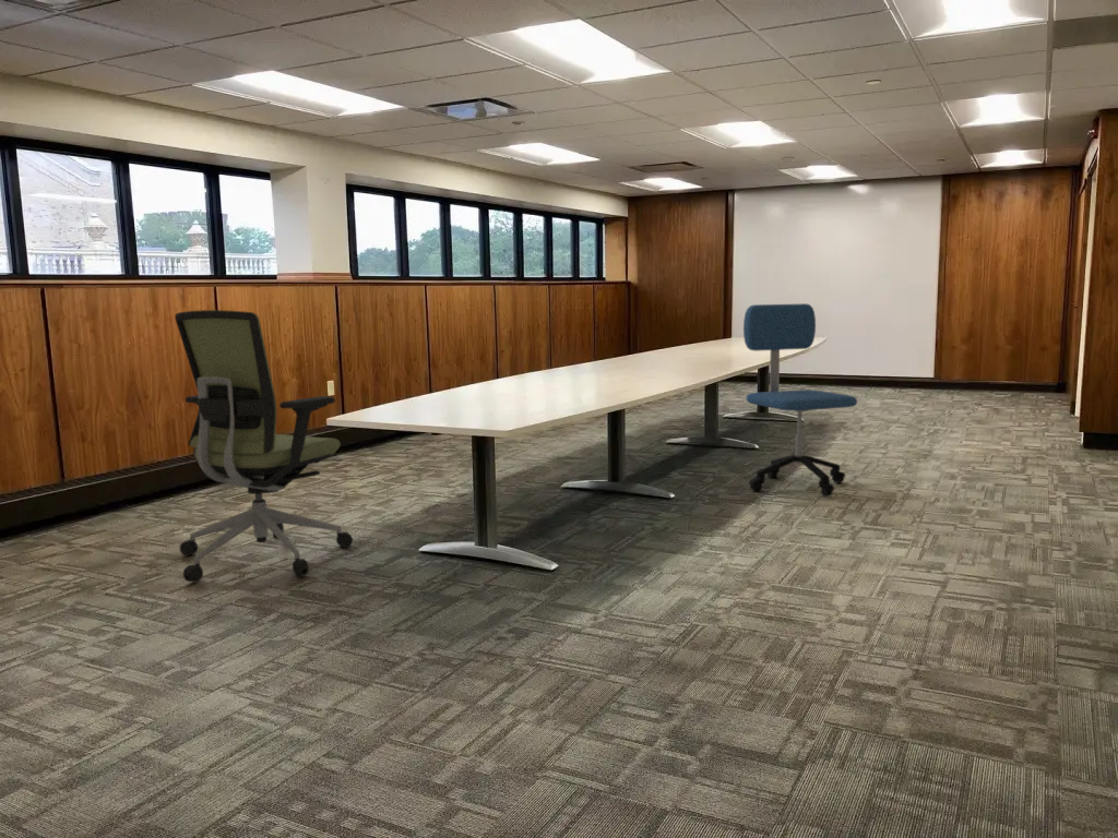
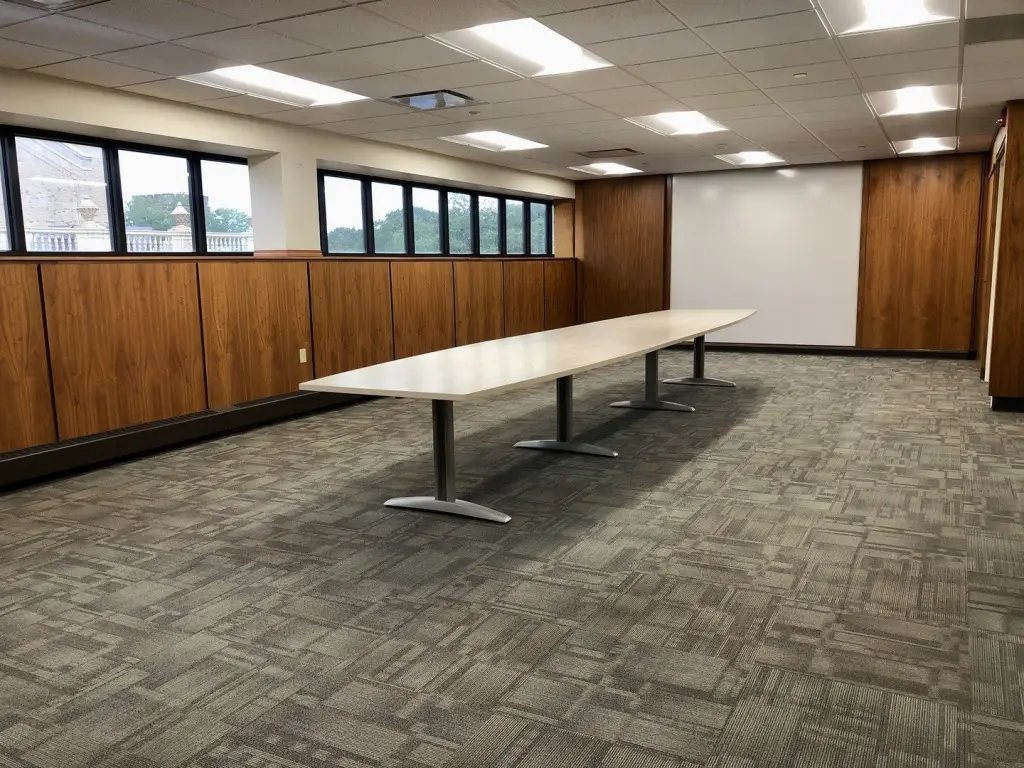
- office chair [174,309,354,584]
- office chair [742,302,858,498]
